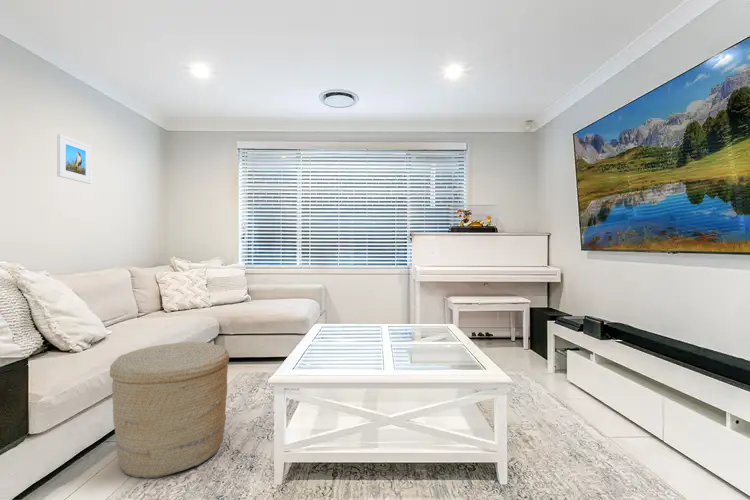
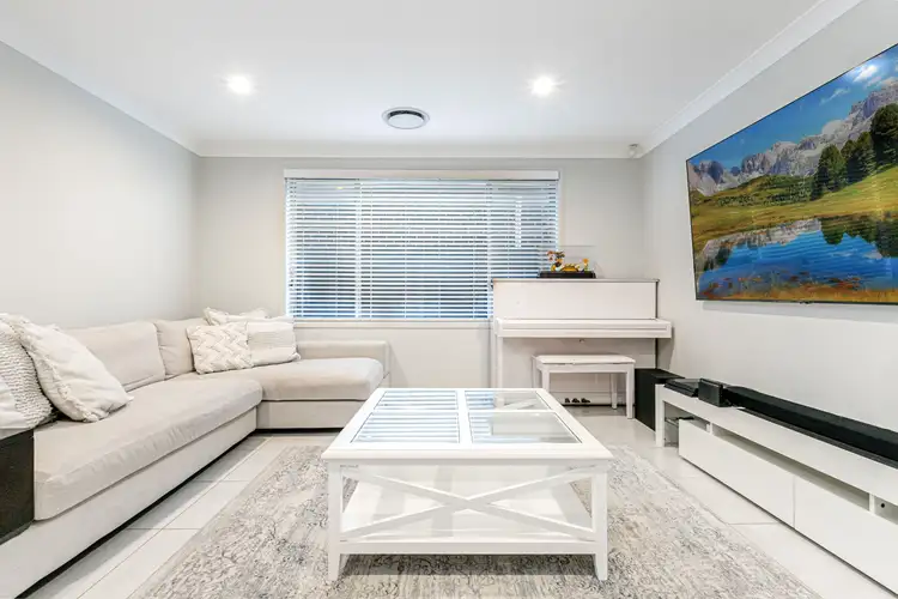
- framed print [56,133,93,185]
- basket [109,341,230,479]
